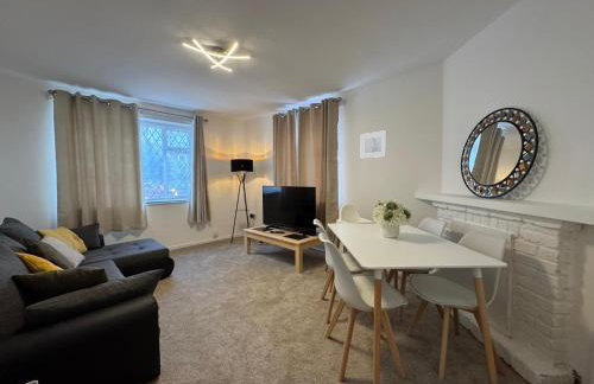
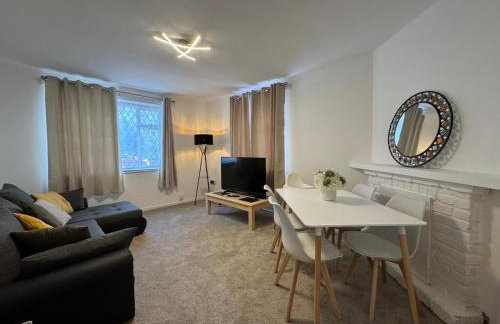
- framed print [360,129,387,159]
